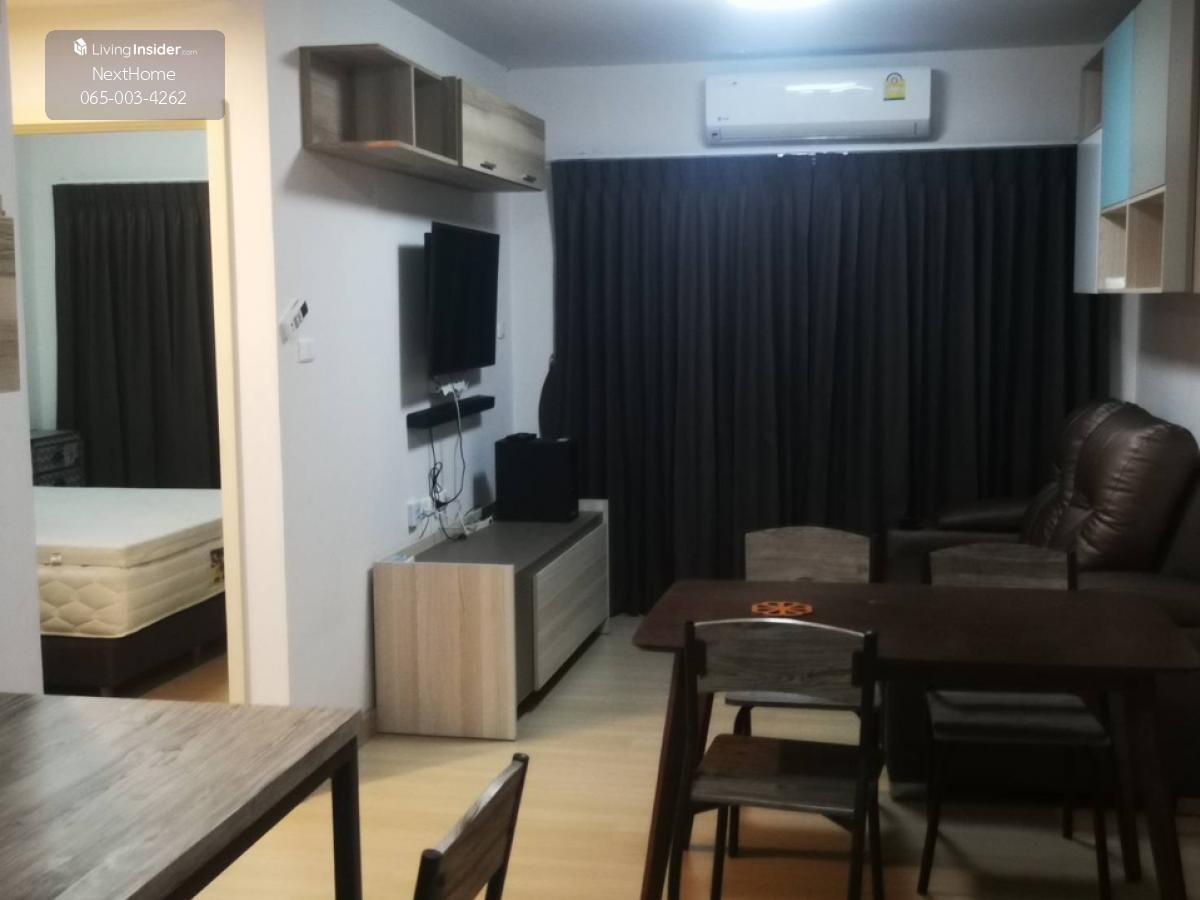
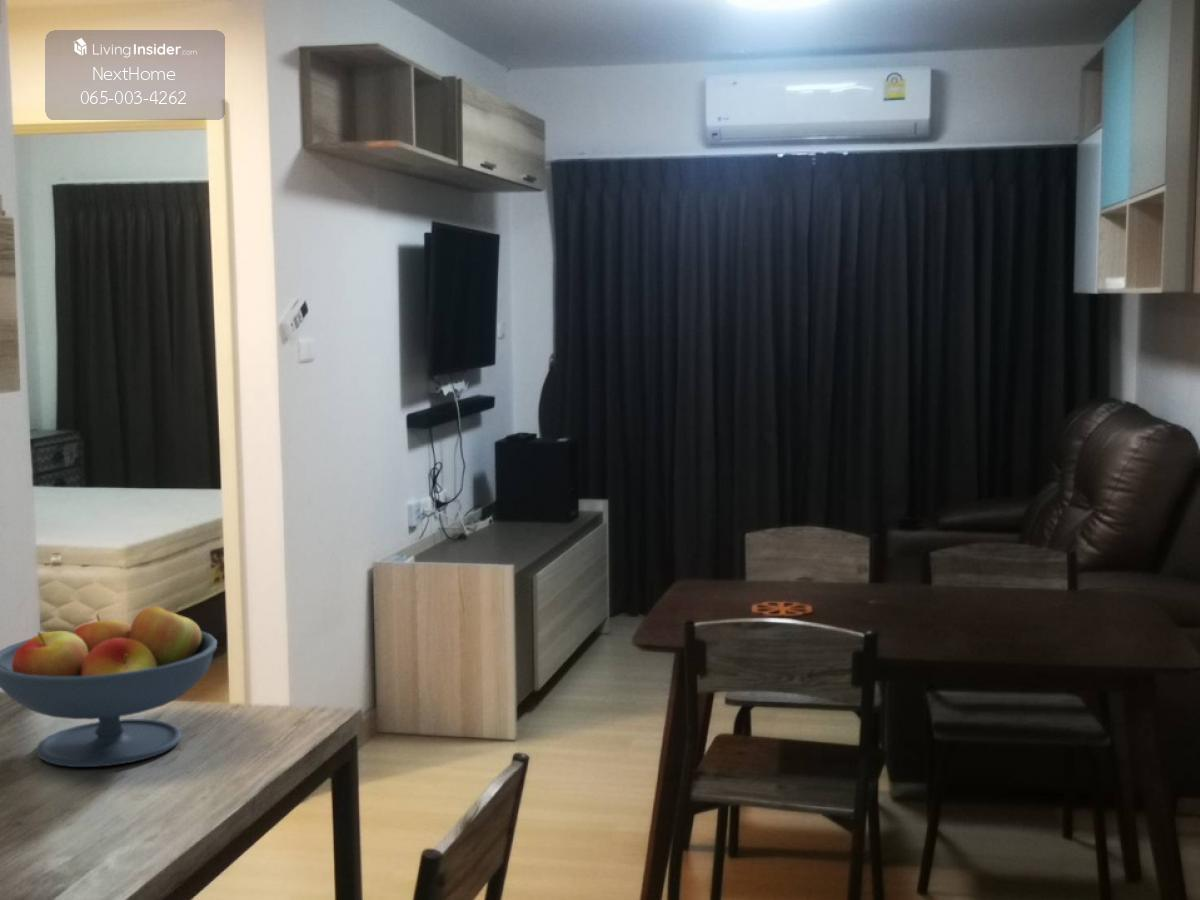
+ fruit bowl [0,602,218,768]
